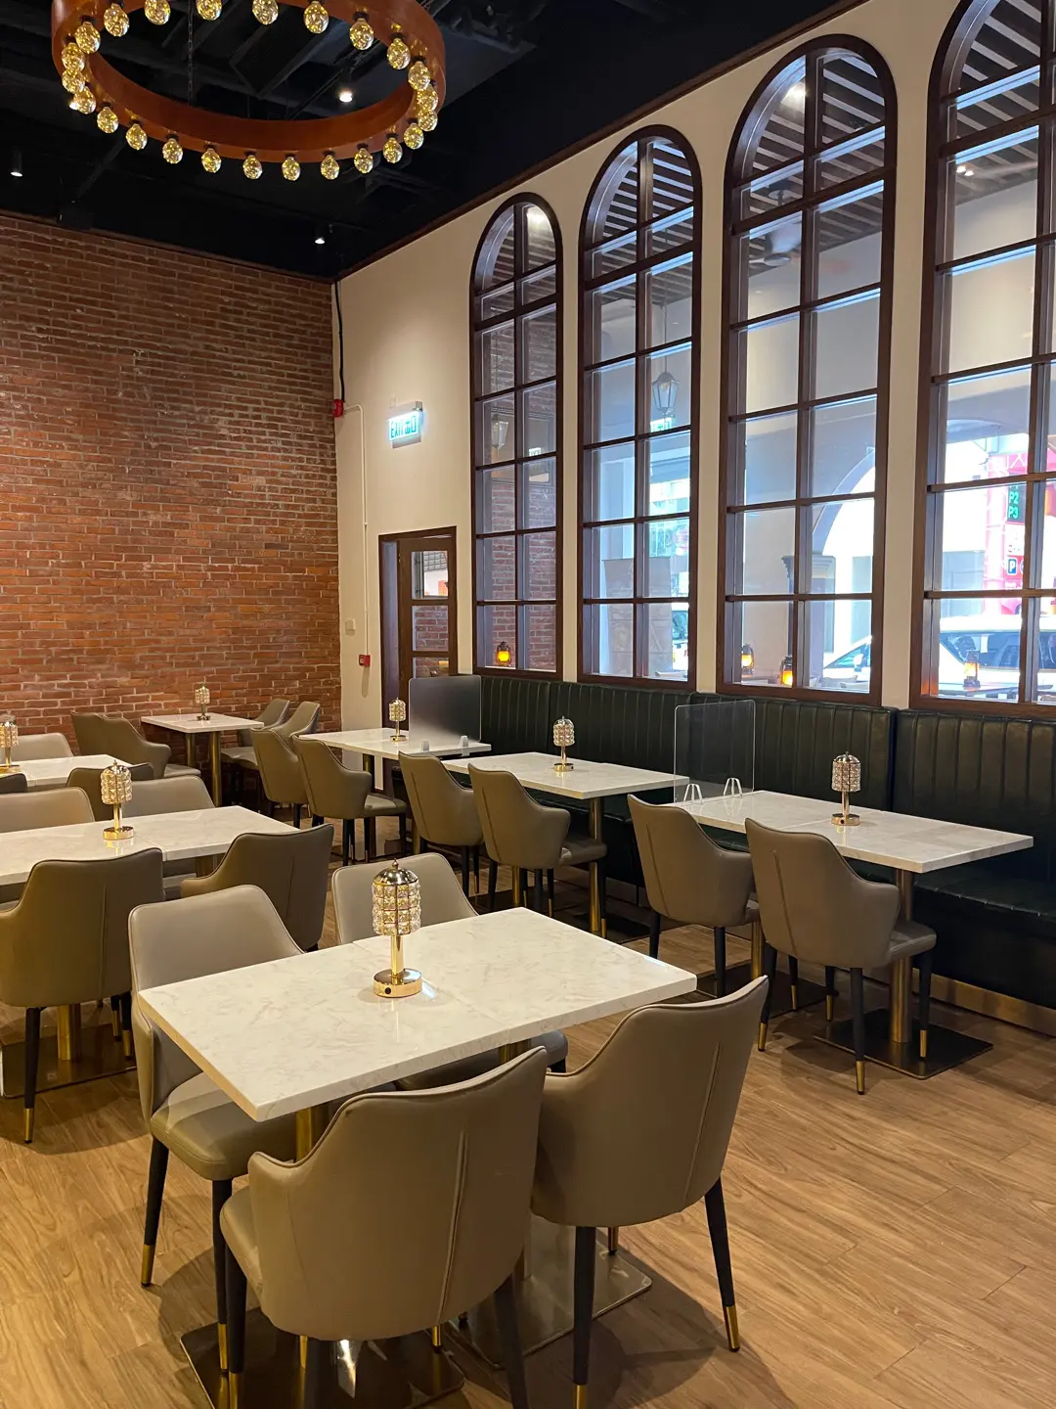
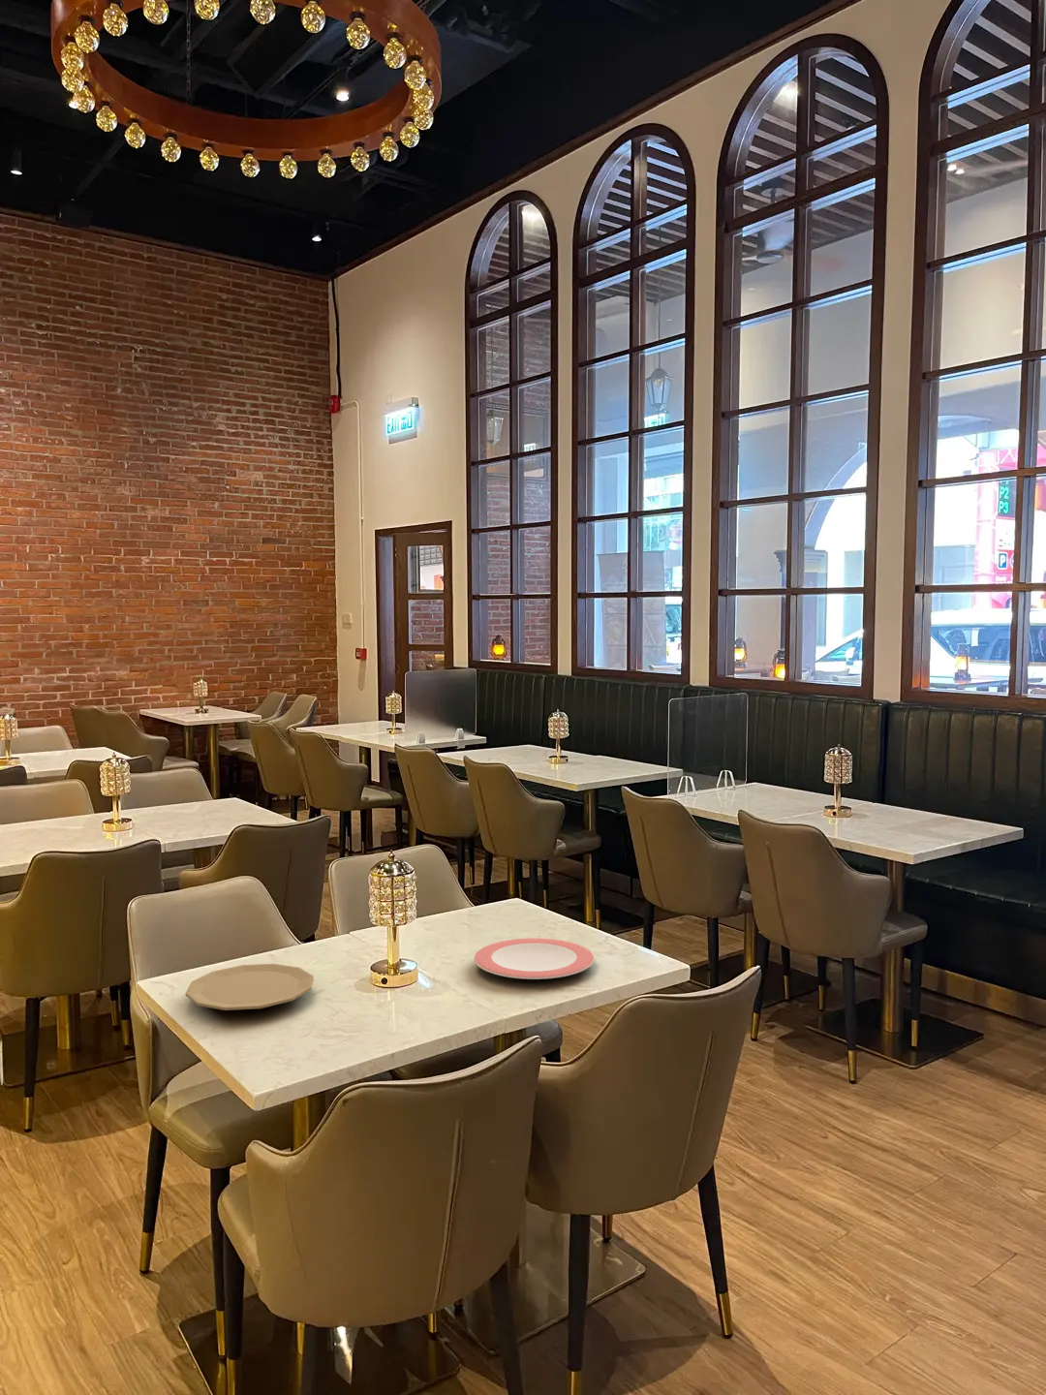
+ plate [474,937,594,981]
+ plate [185,963,314,1012]
